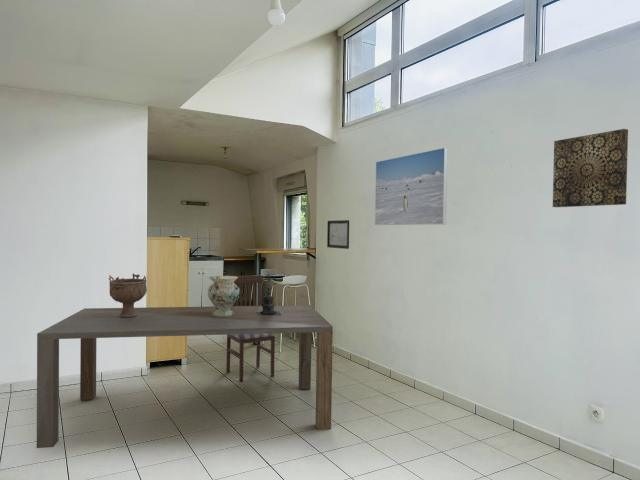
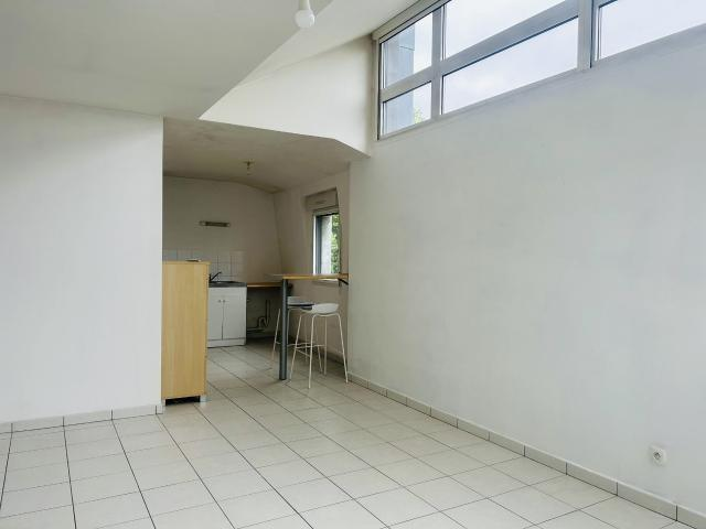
- decorative vase [207,275,240,317]
- dining table [36,304,334,449]
- wall art [326,219,350,250]
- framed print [374,147,449,226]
- wall art [552,128,629,208]
- decorative bowl [108,272,148,317]
- candle holder [256,273,281,316]
- dining chair [225,274,276,383]
